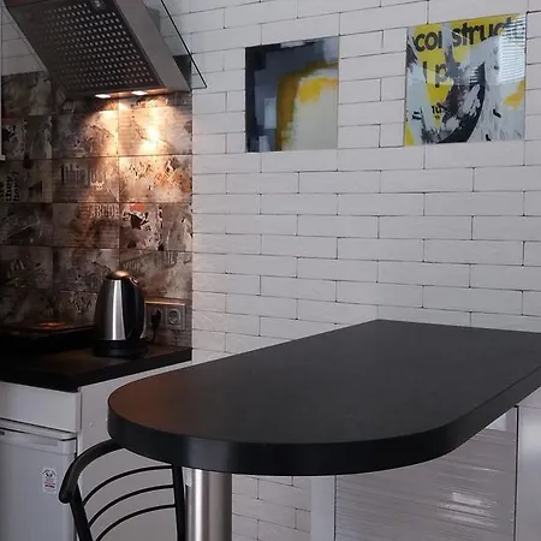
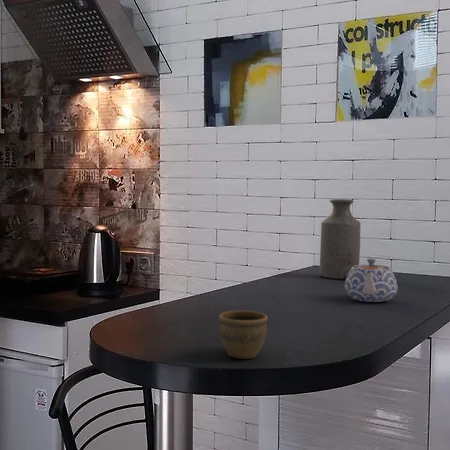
+ cup [218,310,269,360]
+ teapot [344,258,399,303]
+ bottle [319,198,362,281]
